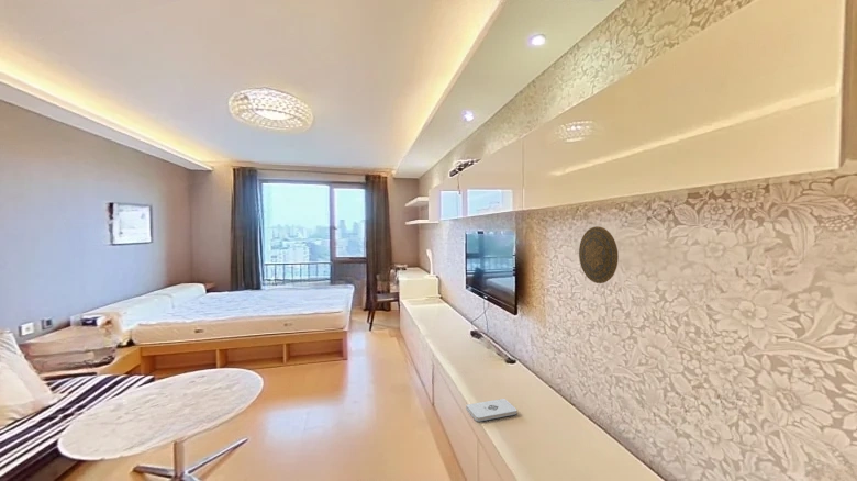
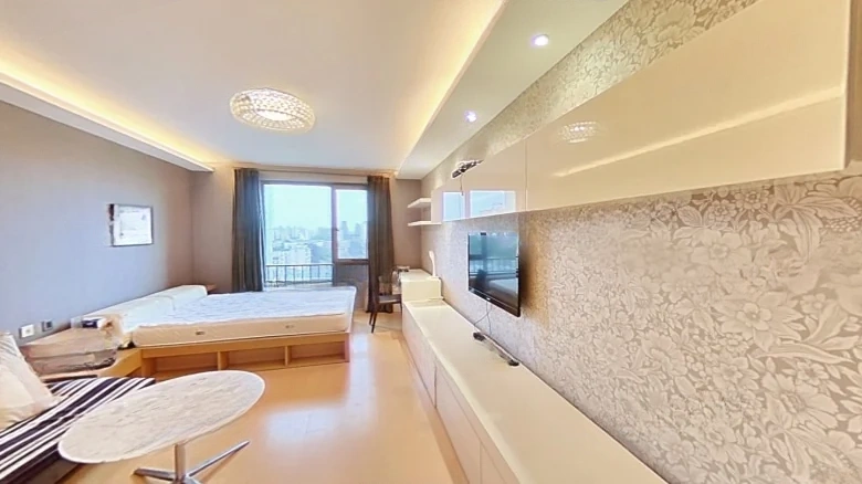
- notepad [465,398,517,423]
- decorative plate [578,225,620,284]
